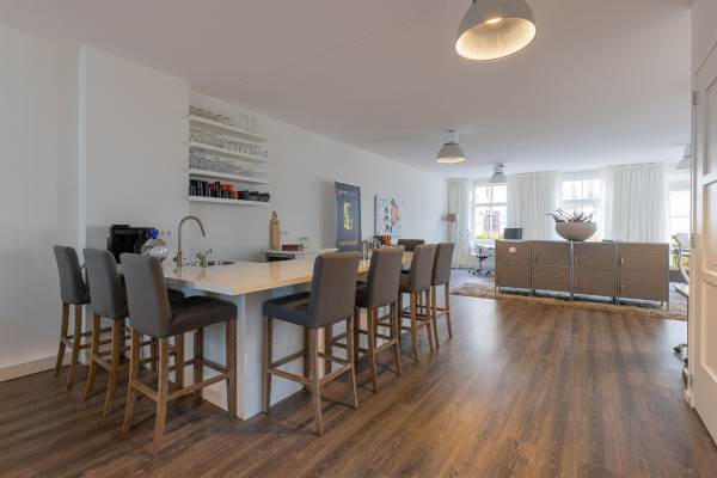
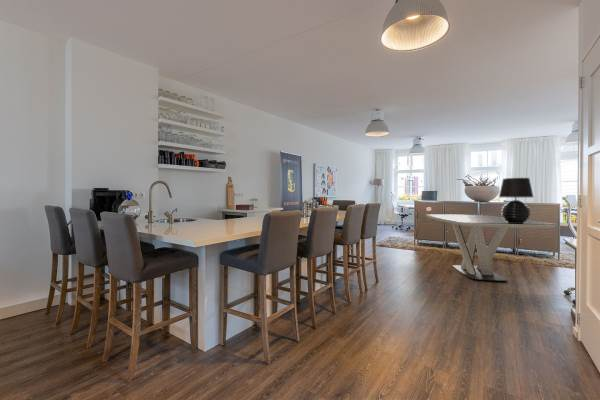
+ dining table [425,213,558,282]
+ table lamp [498,177,534,223]
